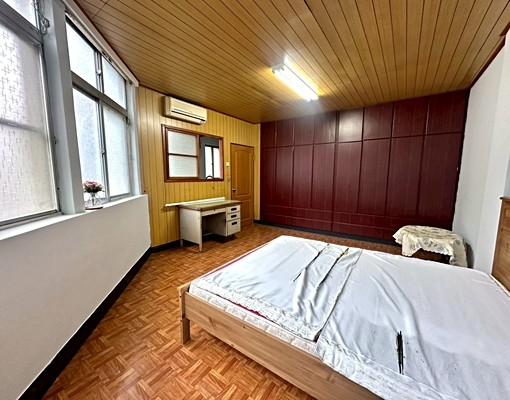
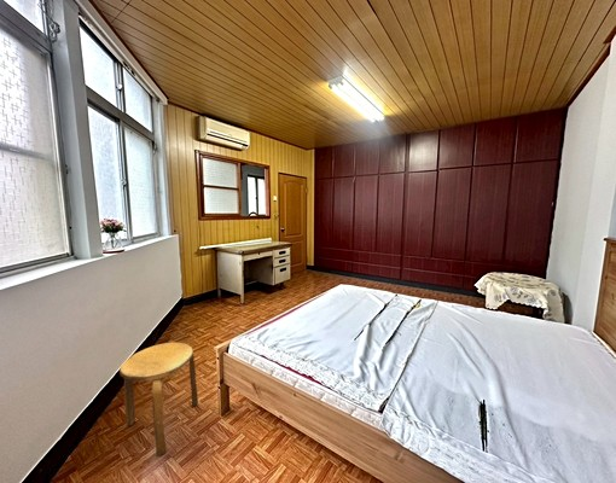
+ stool [118,342,199,456]
